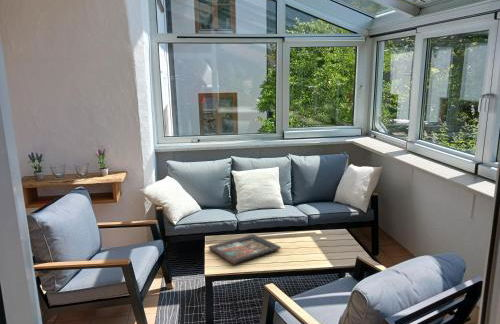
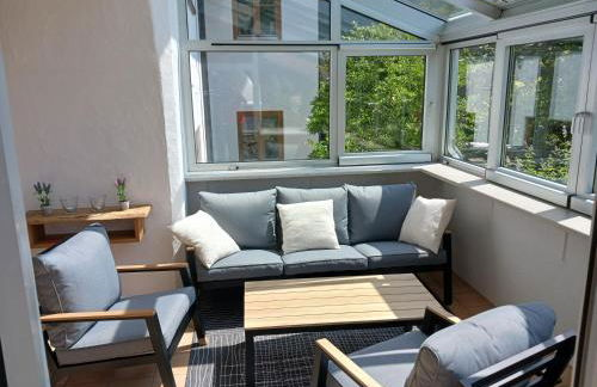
- decorative tray [207,233,282,265]
